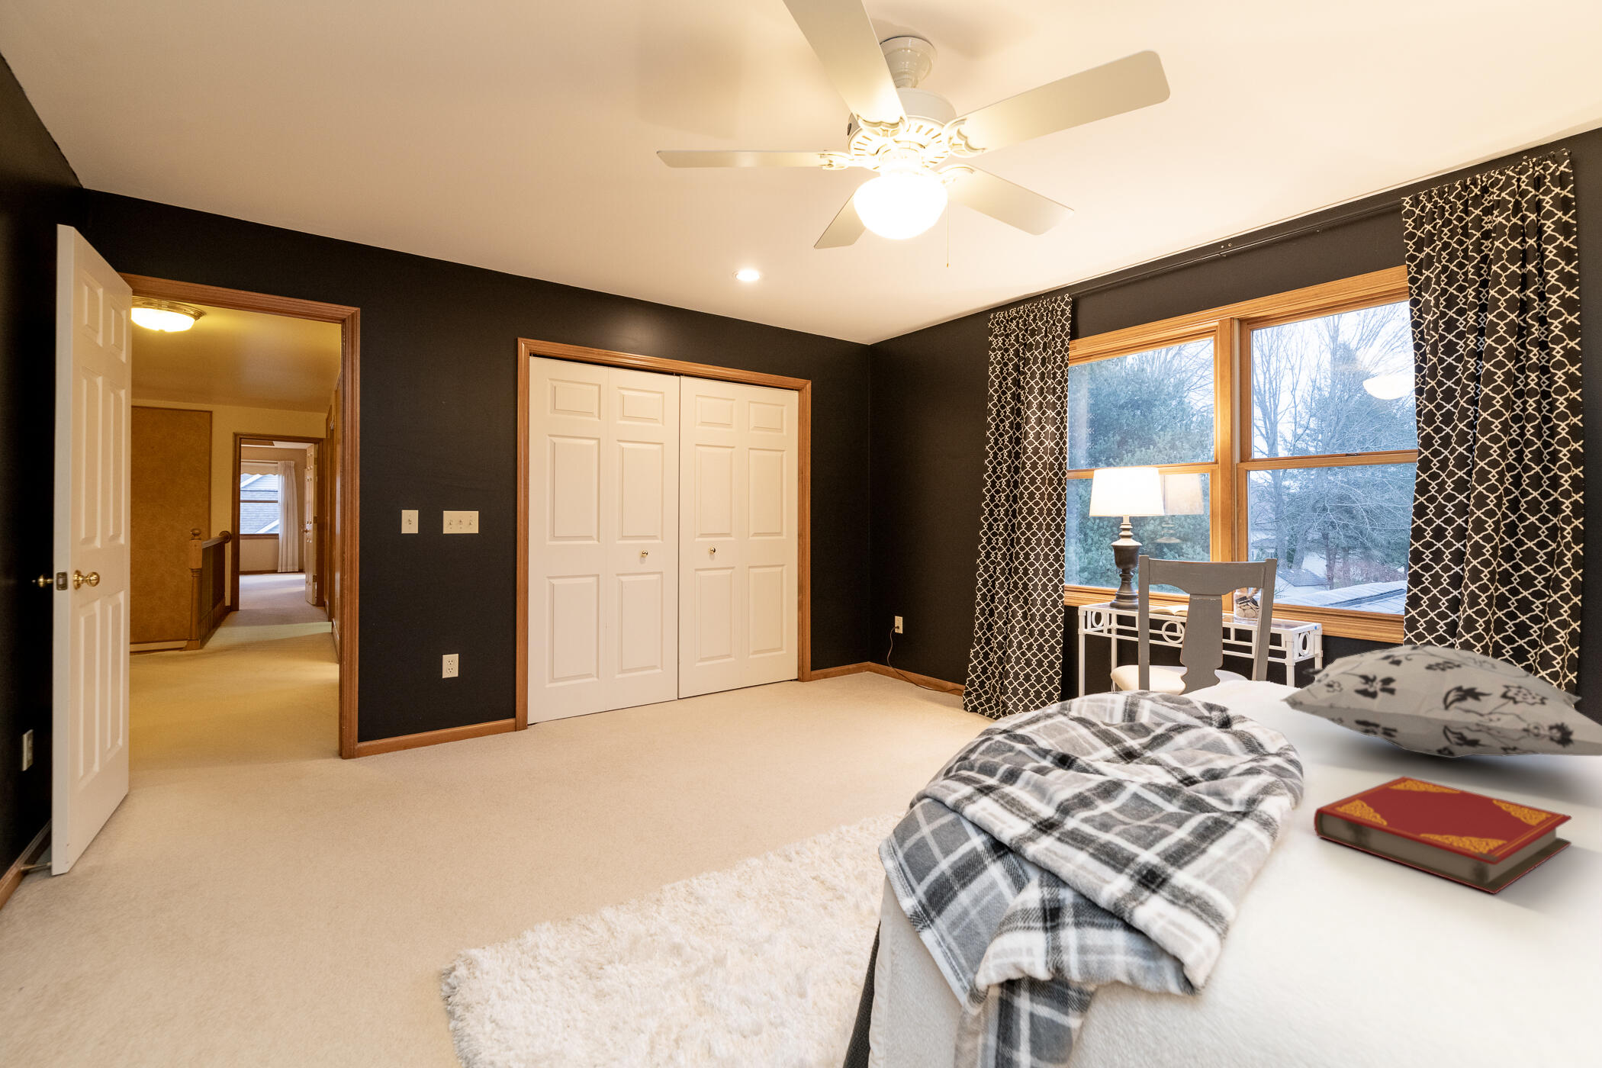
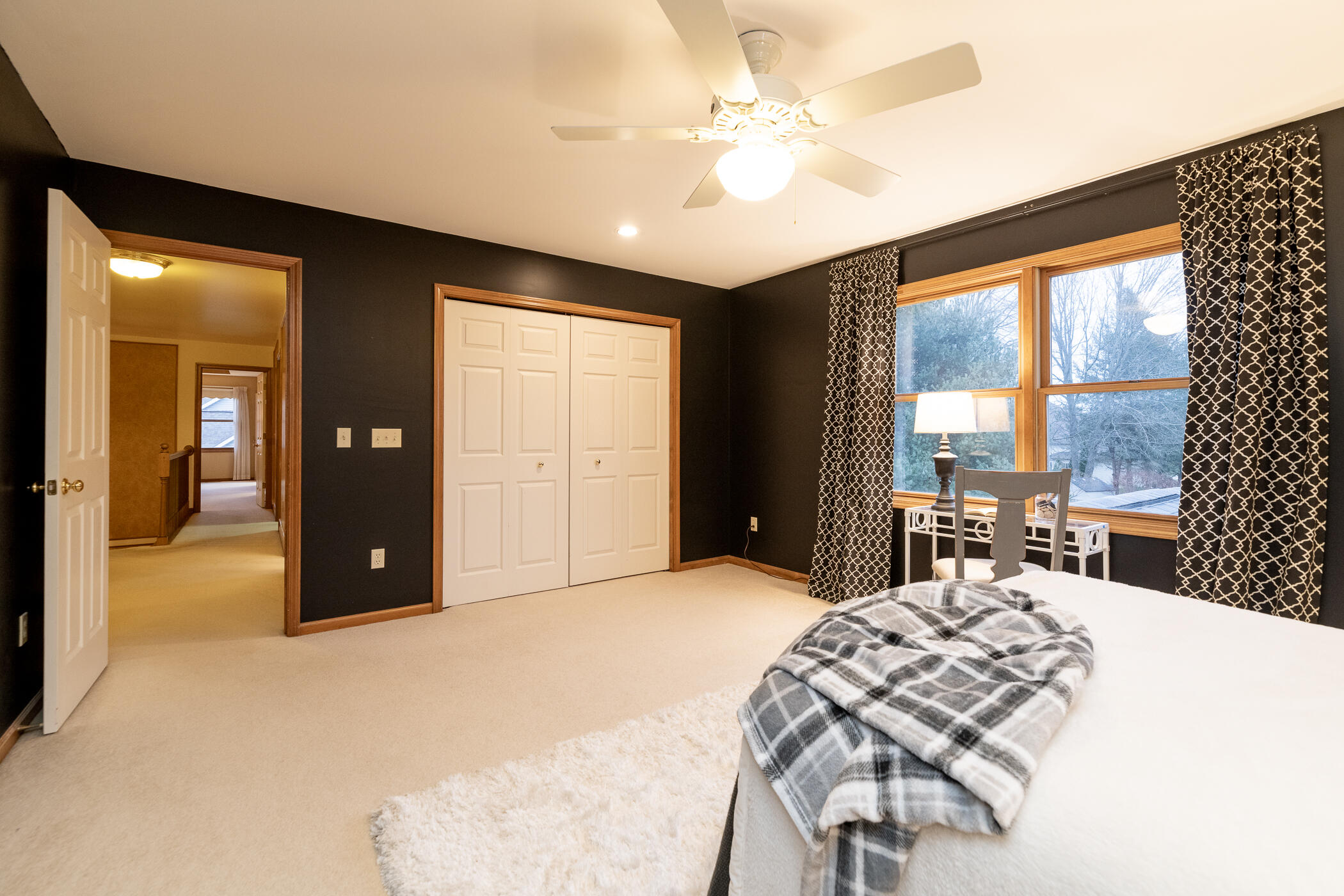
- decorative pillow [1278,644,1602,759]
- hardback book [1312,775,1572,895]
